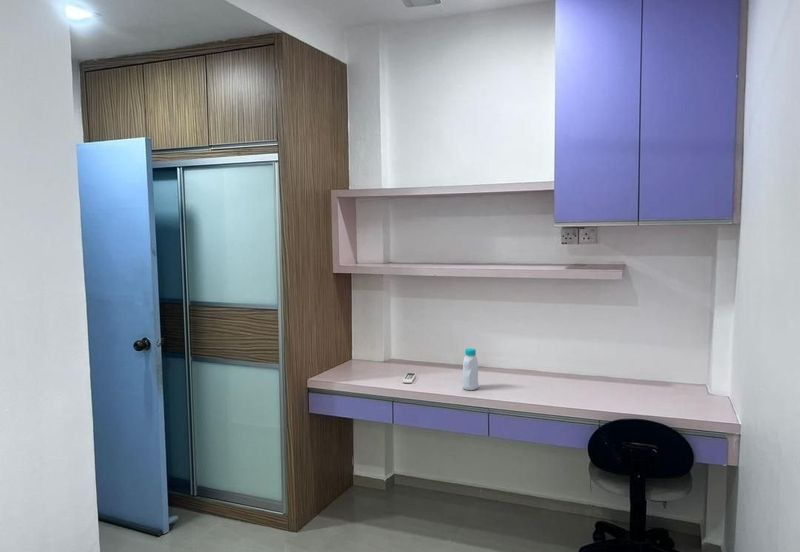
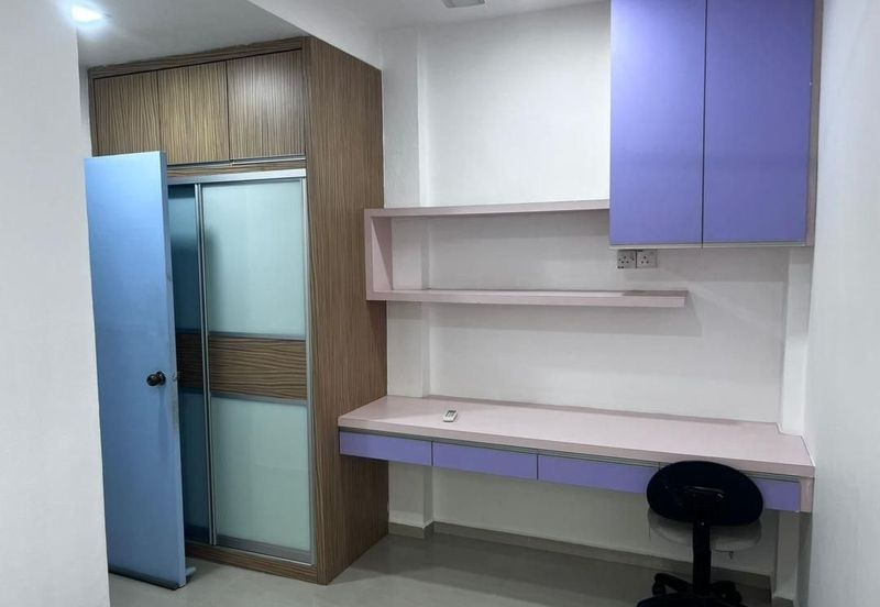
- bottle [461,347,480,391]
